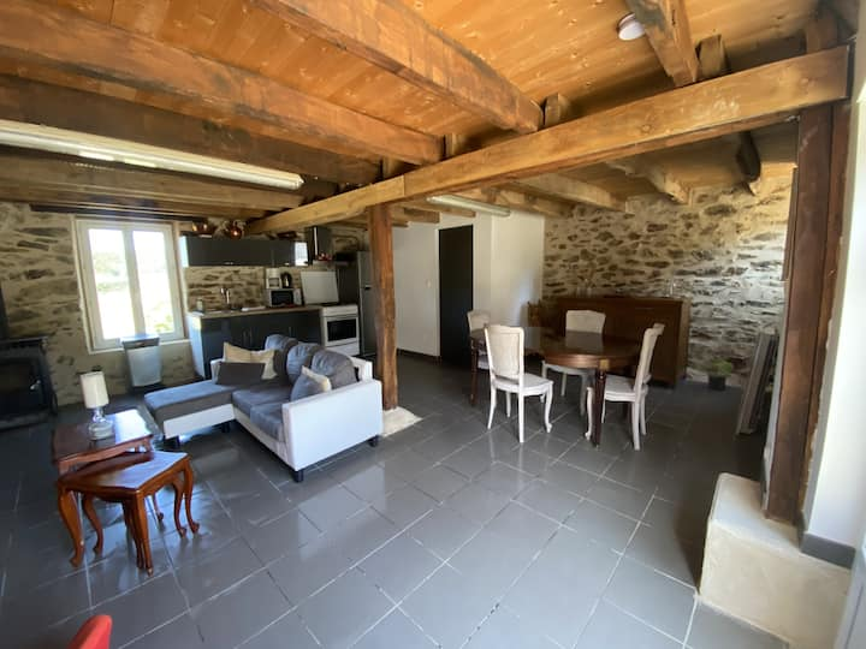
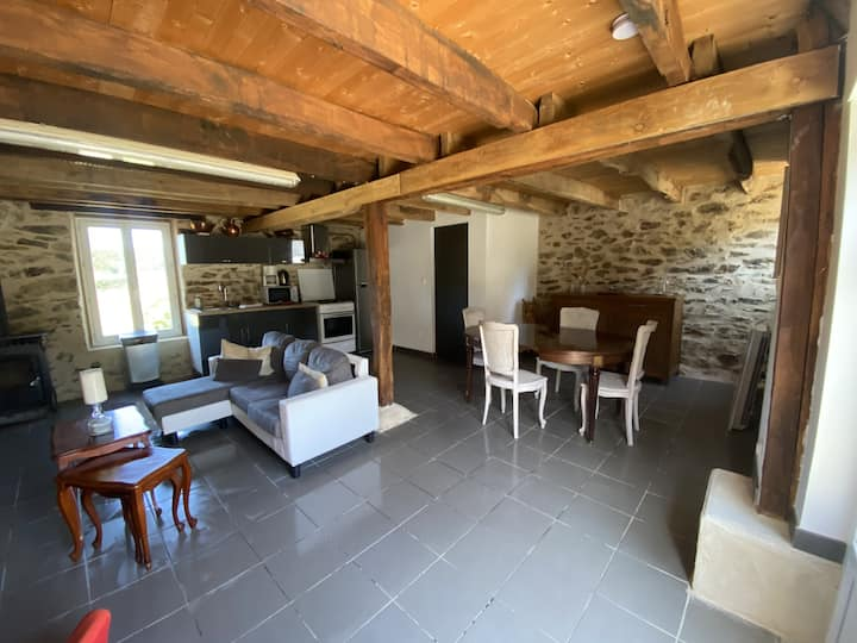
- potted plant [699,358,735,392]
